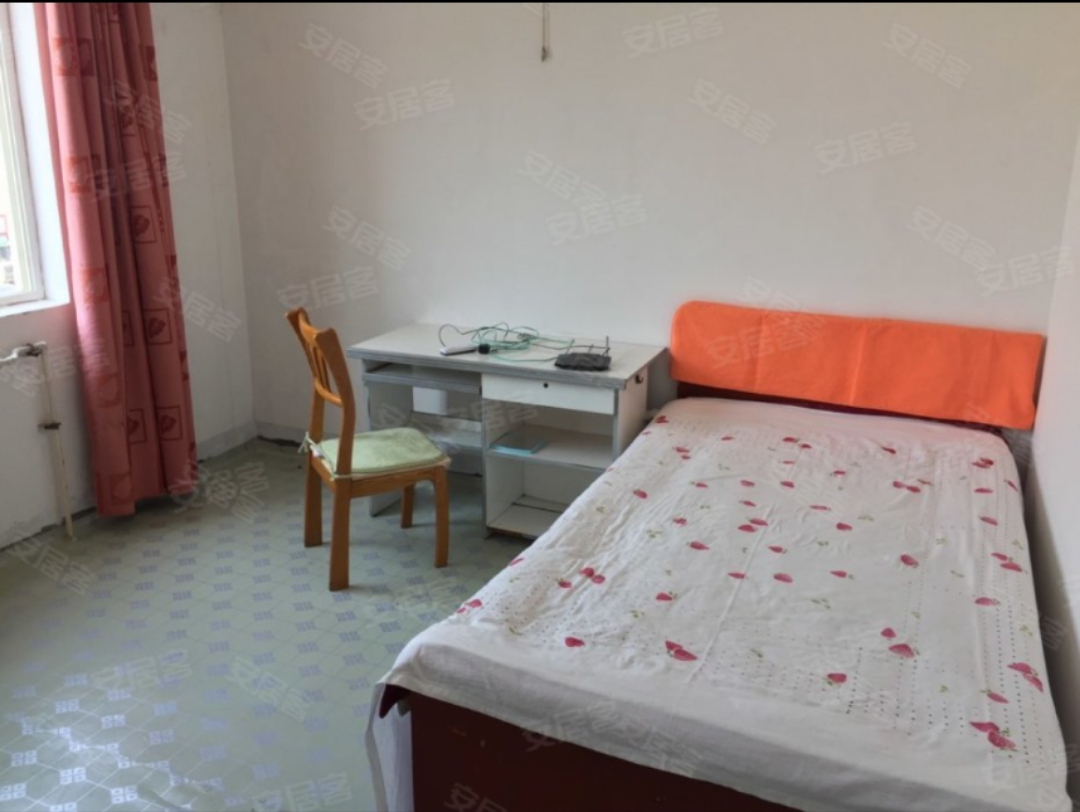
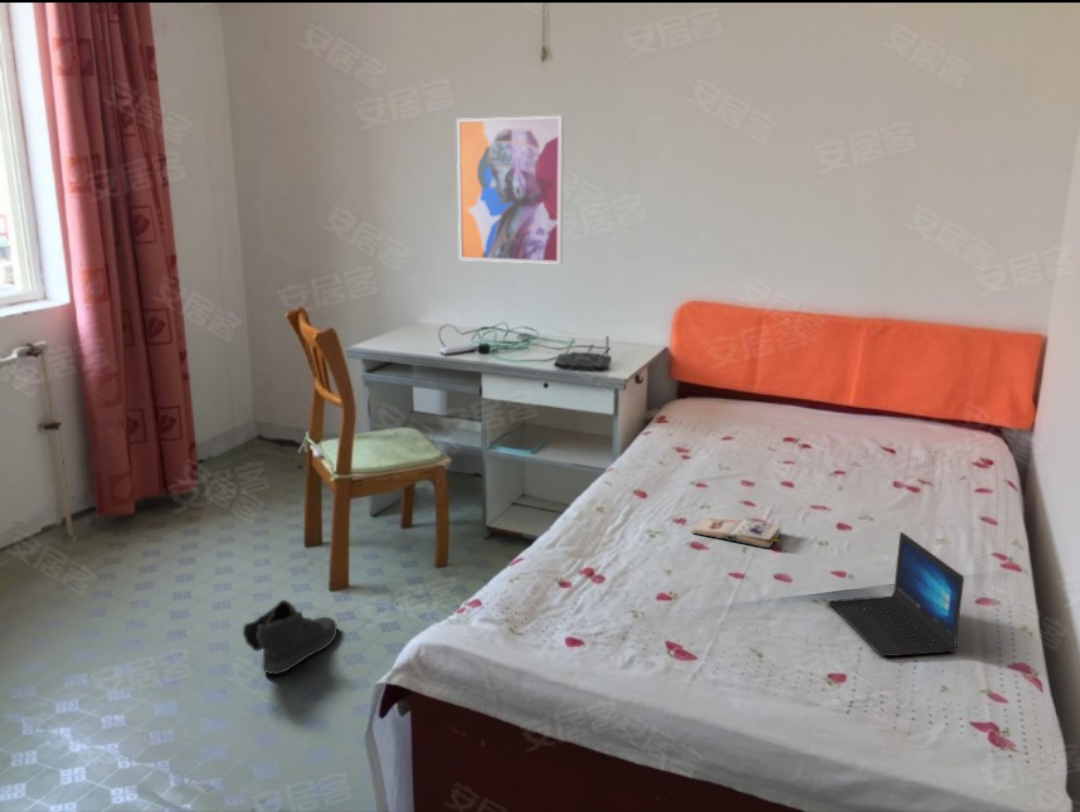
+ sneaker [242,599,338,675]
+ wall art [456,115,565,265]
+ laptop [828,531,965,657]
+ paperback book [691,515,781,549]
